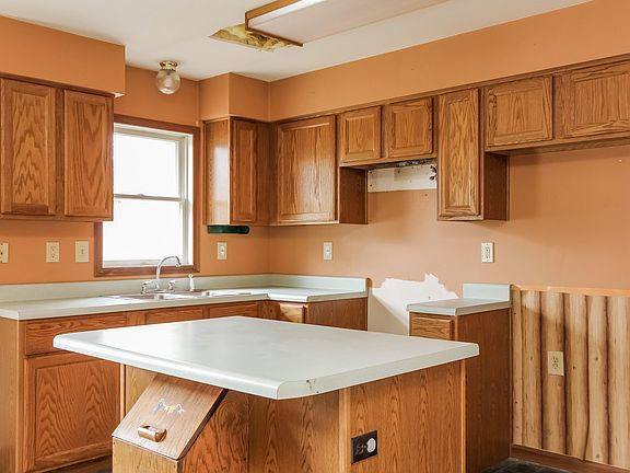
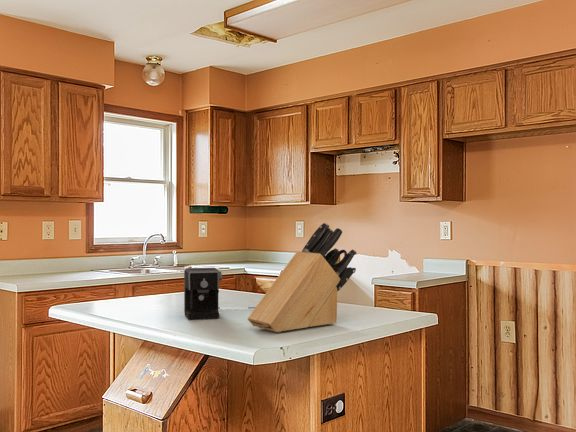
+ knife block [247,221,357,333]
+ coffee maker [183,267,256,320]
